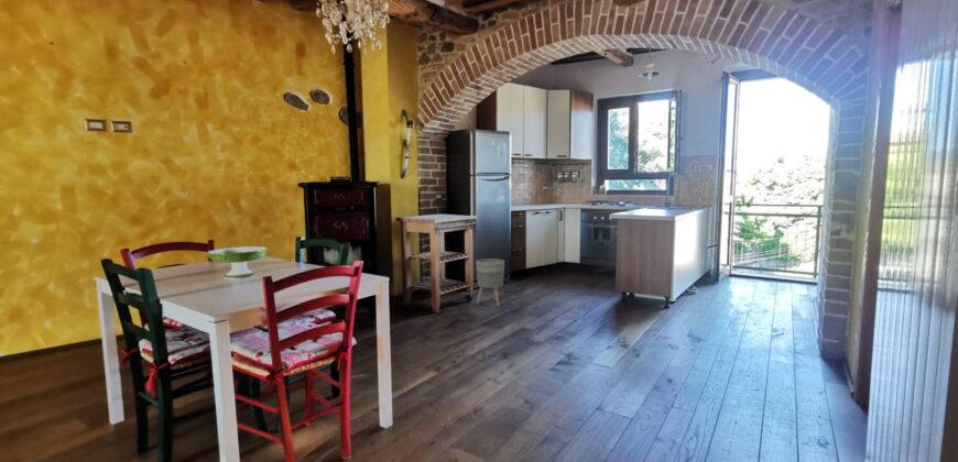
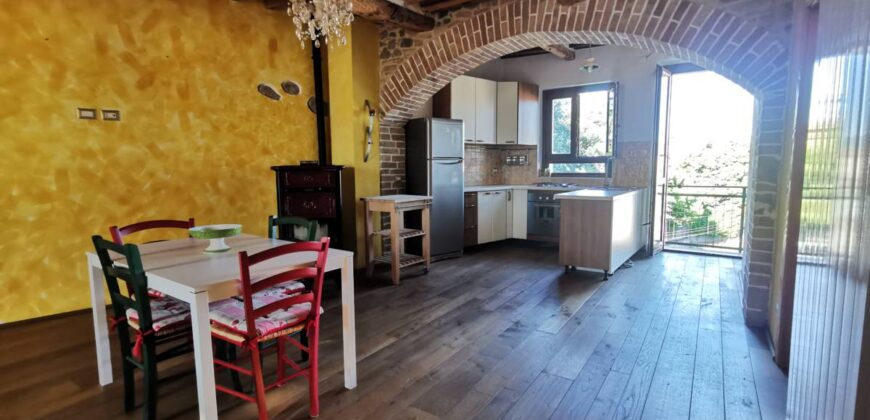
- planter [475,257,505,307]
